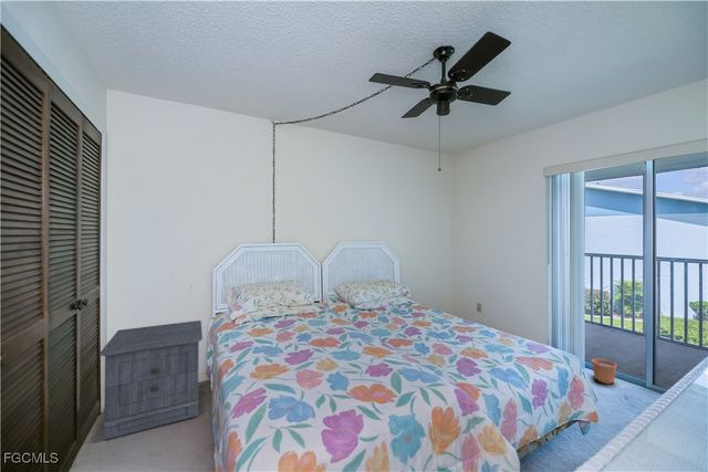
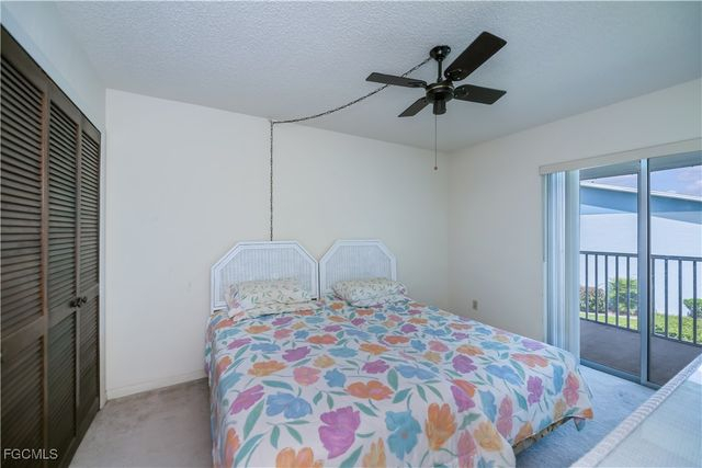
- nightstand [98,319,204,441]
- plant pot [591,354,617,385]
